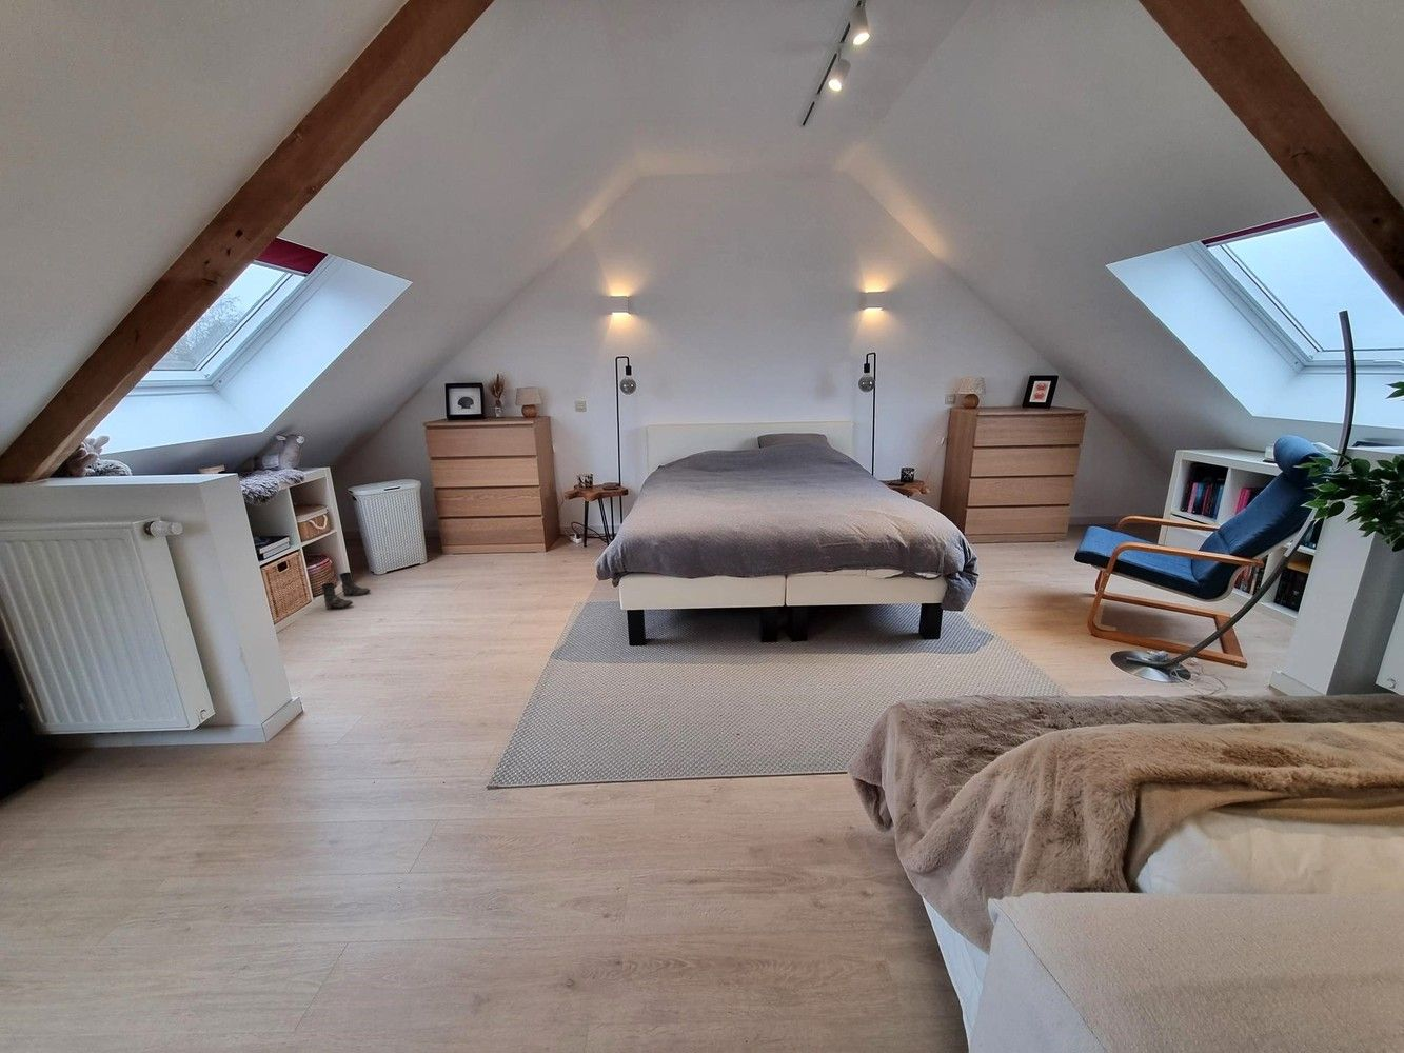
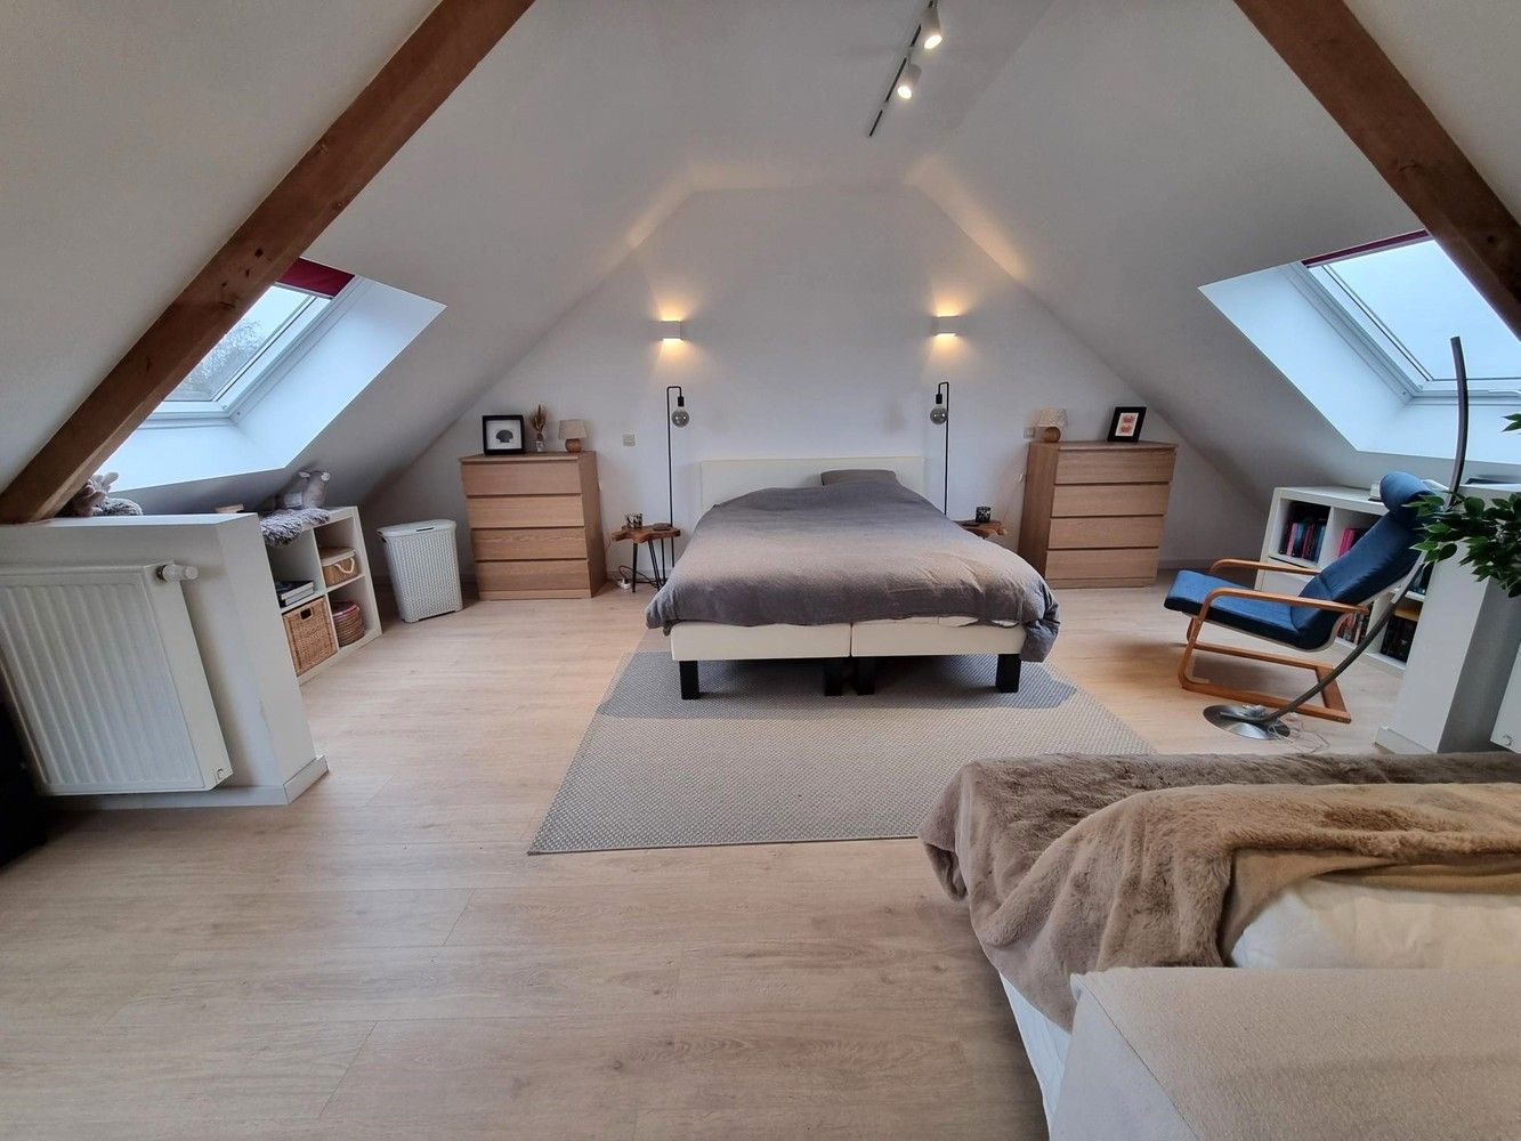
- boots [321,571,371,609]
